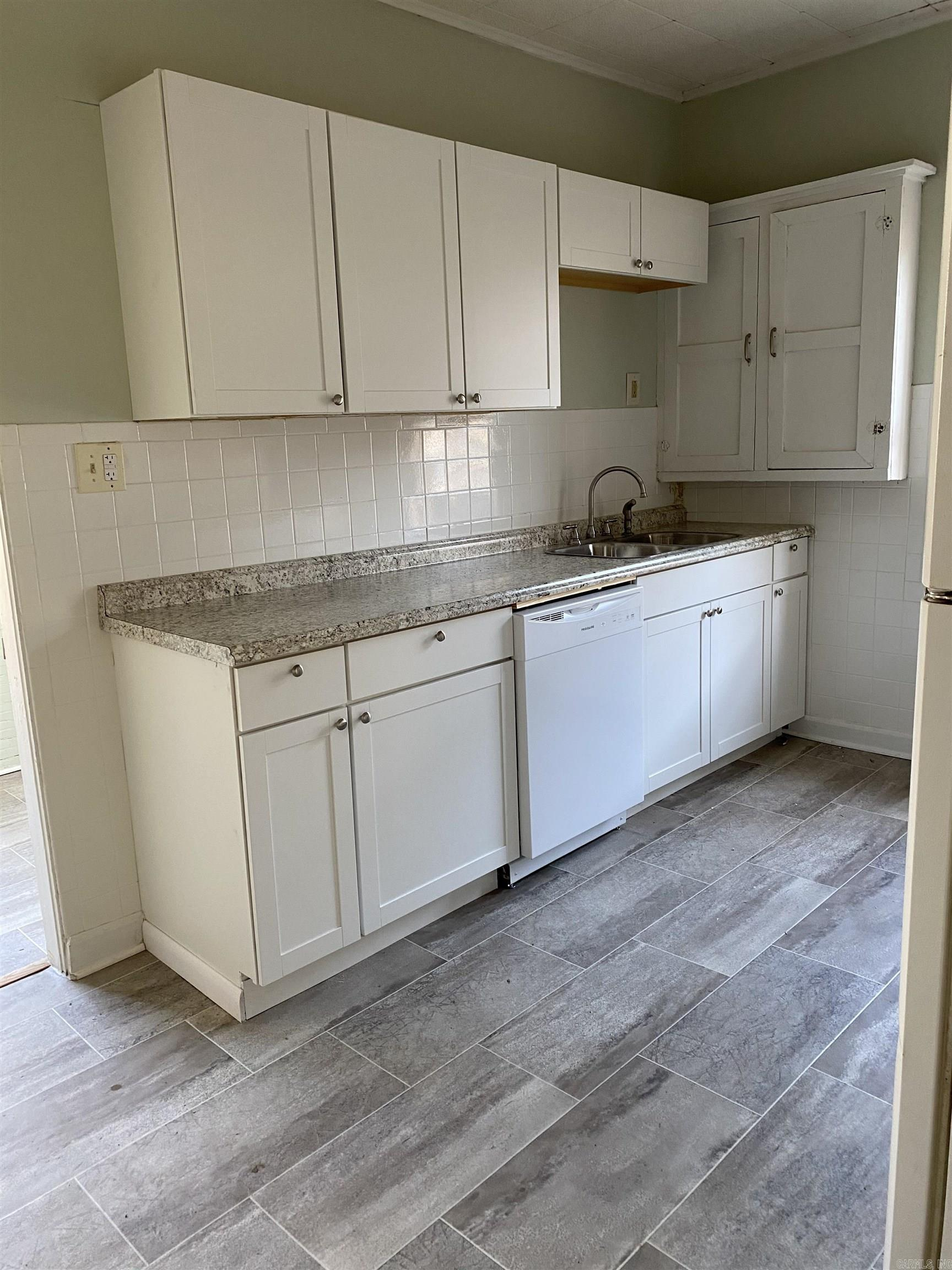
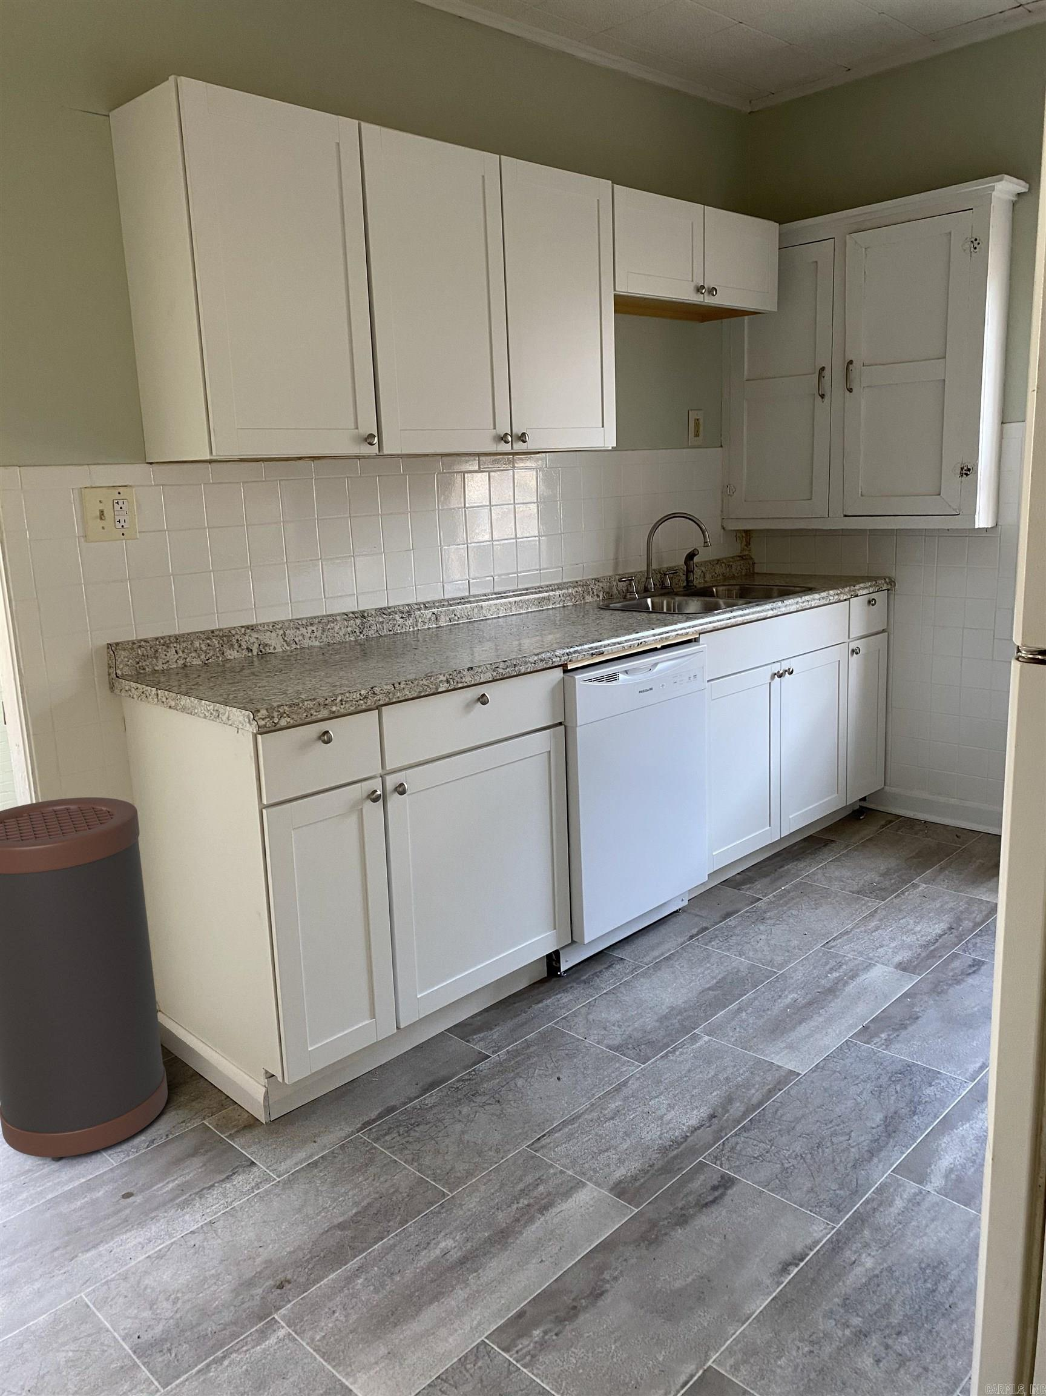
+ trash can [0,797,168,1162]
